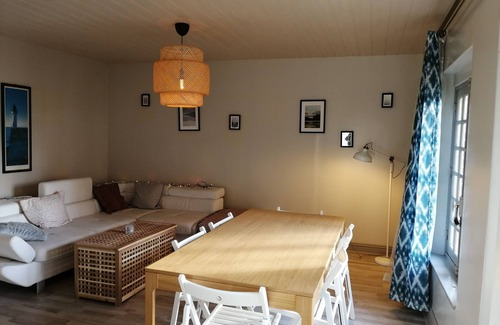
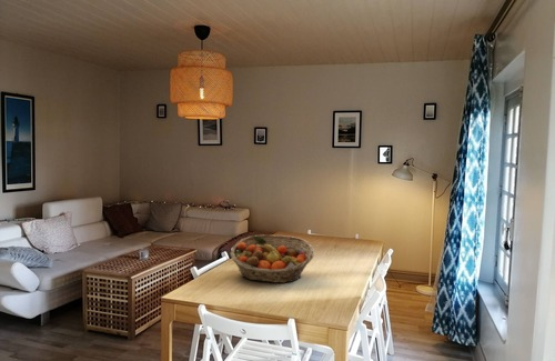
+ fruit basket [229,234,315,284]
